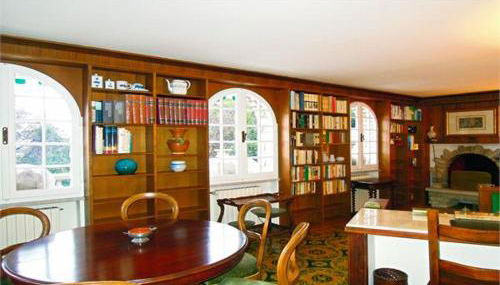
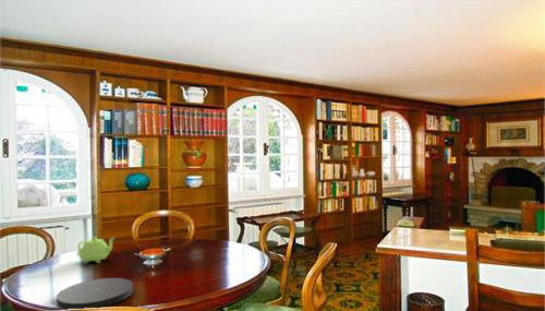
+ plate [56,277,134,311]
+ teapot [75,236,117,264]
